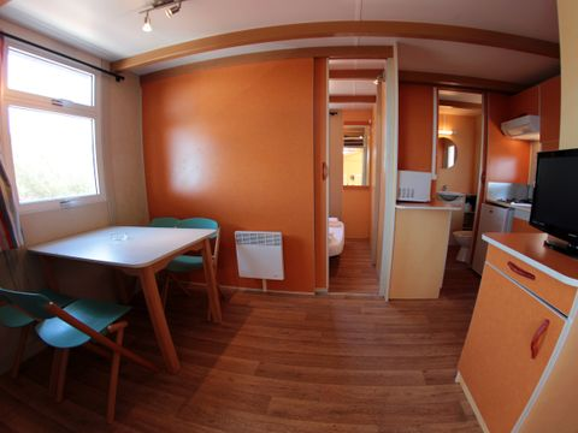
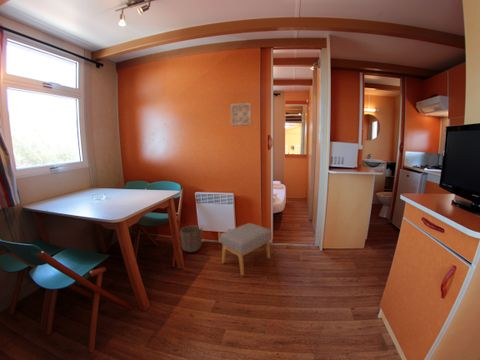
+ waste basket [179,224,203,253]
+ footstool [220,222,272,276]
+ wall ornament [230,102,252,127]
